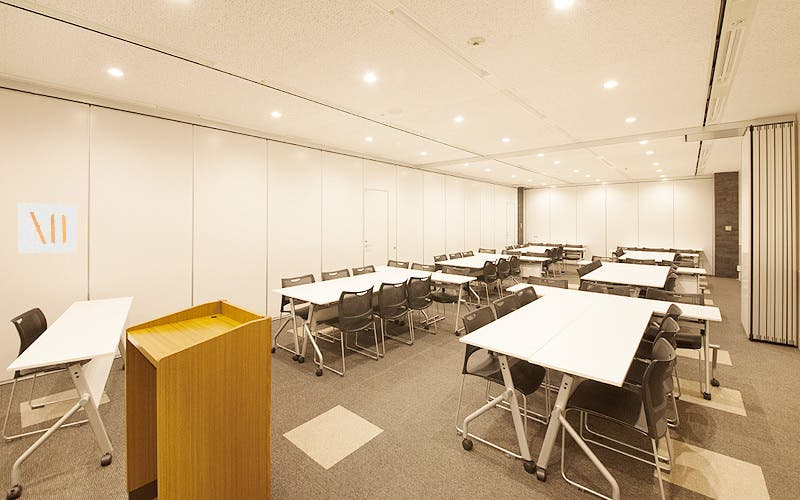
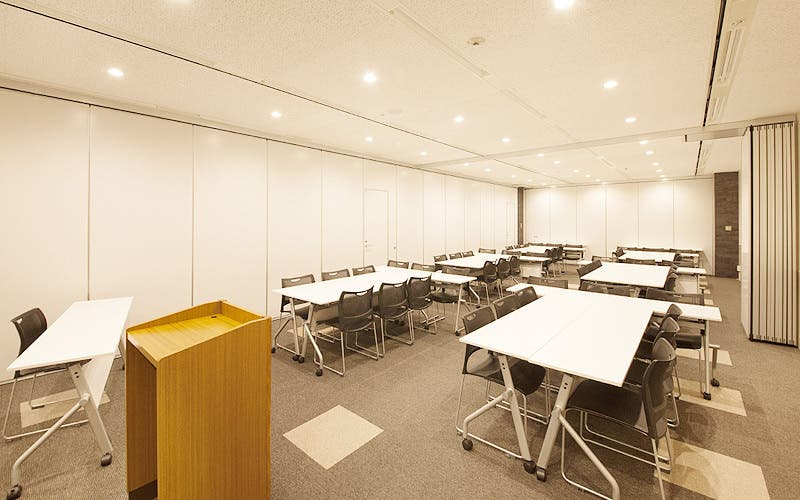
- wall art [18,202,77,254]
